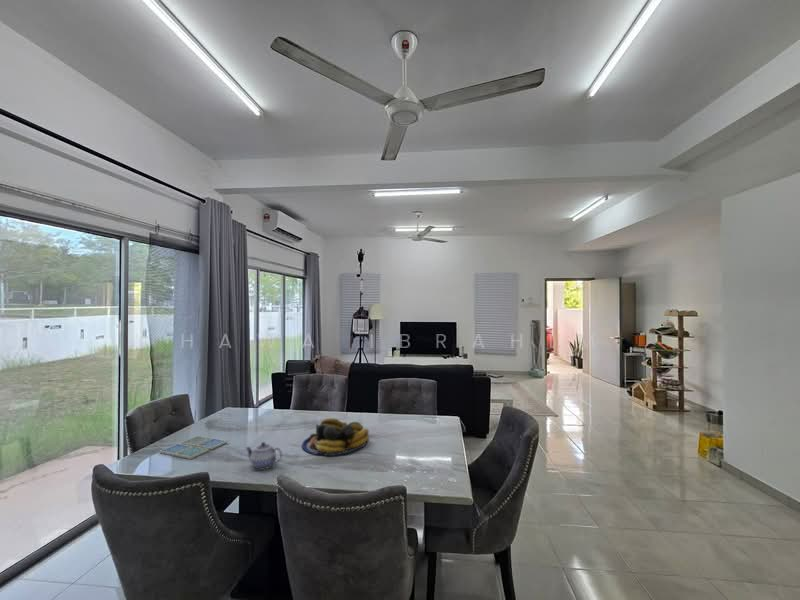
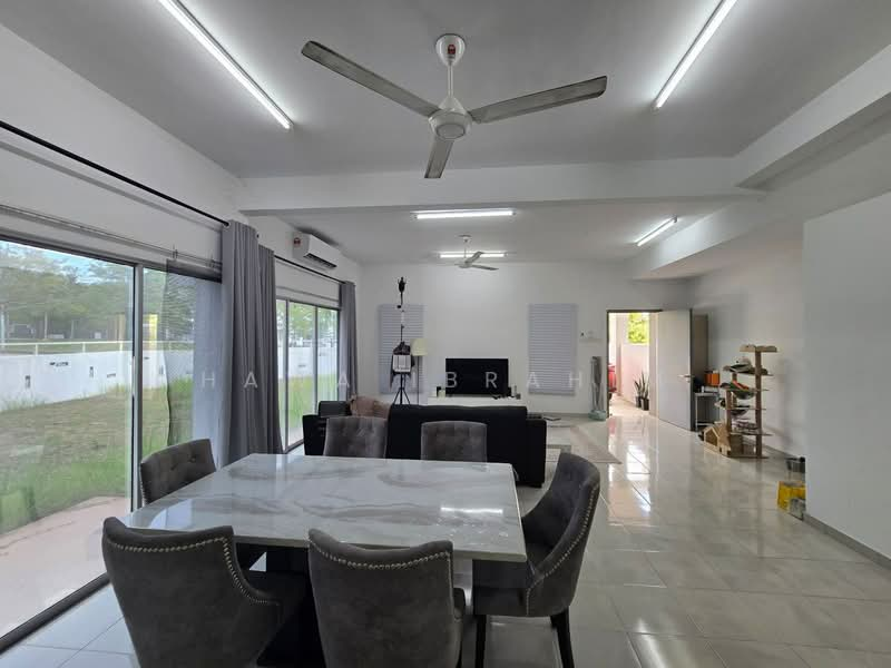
- drink coaster [158,435,228,460]
- teapot [245,441,283,471]
- fruit bowl [301,417,370,457]
